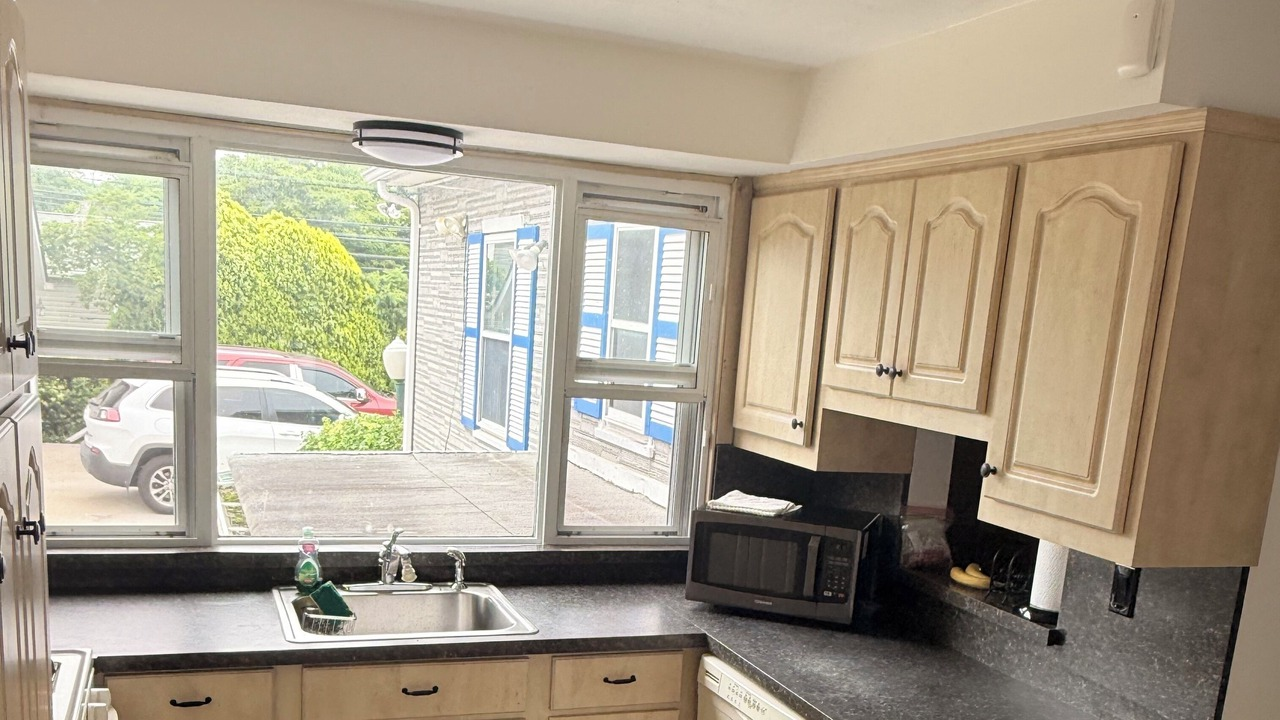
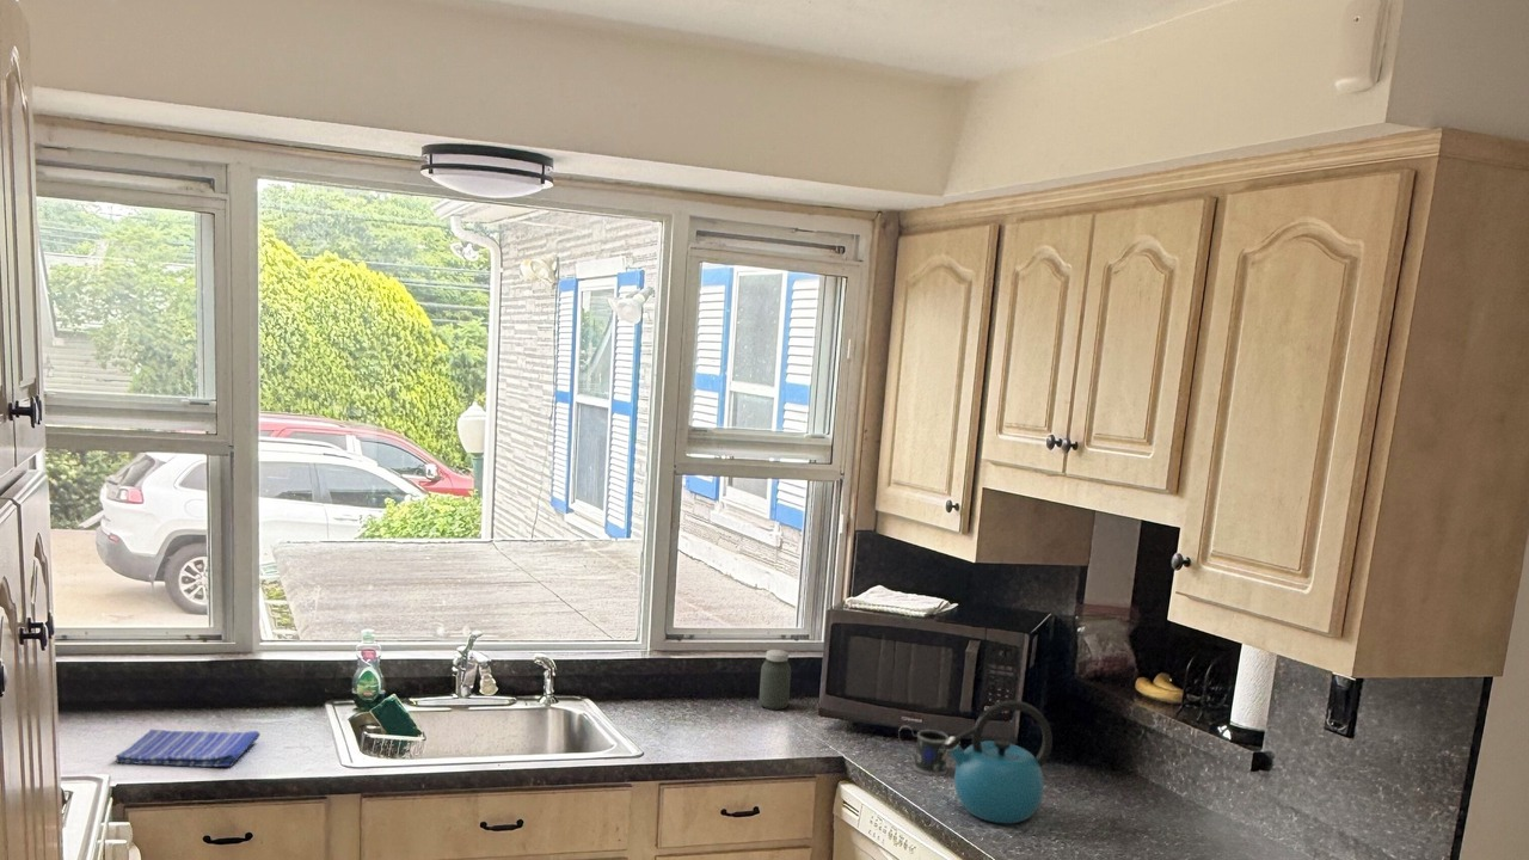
+ kettle [942,699,1054,825]
+ dish towel [115,729,262,768]
+ jar [759,649,792,711]
+ mug [897,724,950,776]
